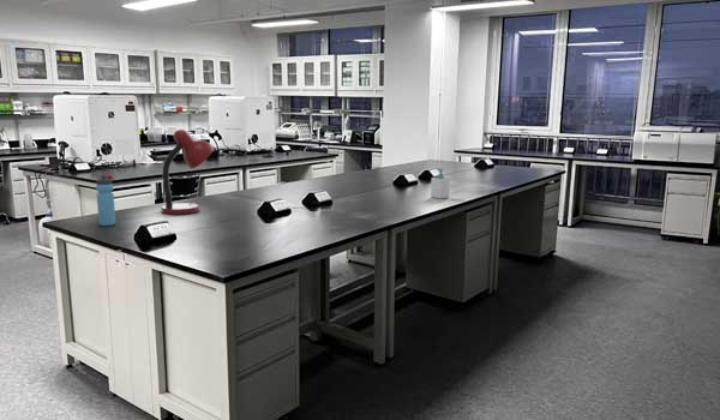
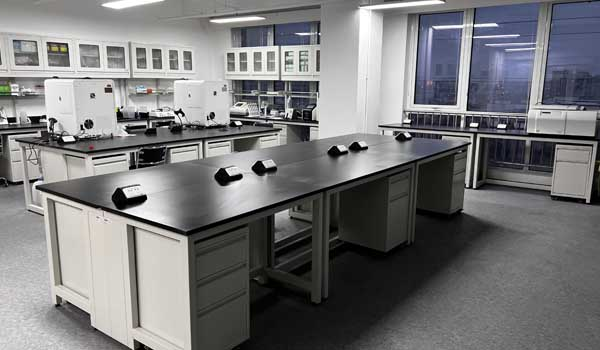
- desk lamp [160,128,215,216]
- water bottle [95,174,116,227]
- soap bottle [430,167,451,199]
